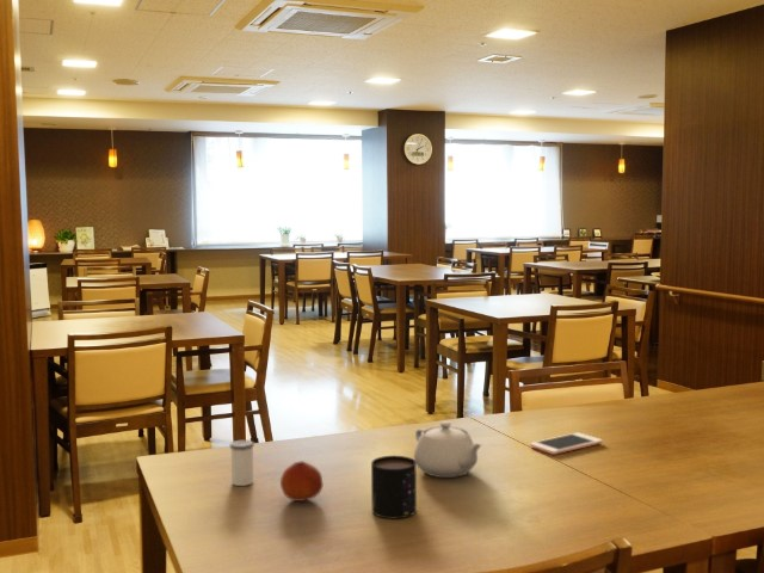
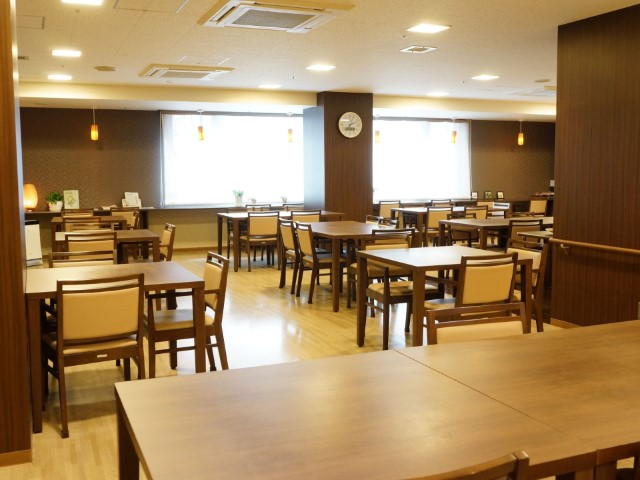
- cell phone [529,431,604,456]
- teapot [413,420,483,479]
- salt shaker [229,439,255,487]
- mug [370,455,418,519]
- fruit [279,460,325,503]
